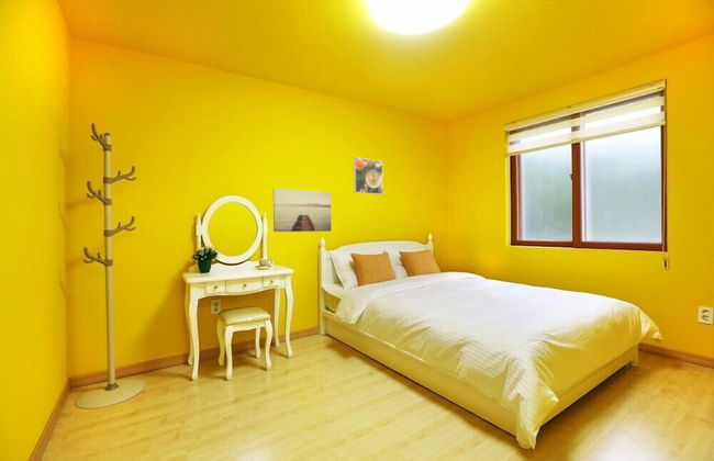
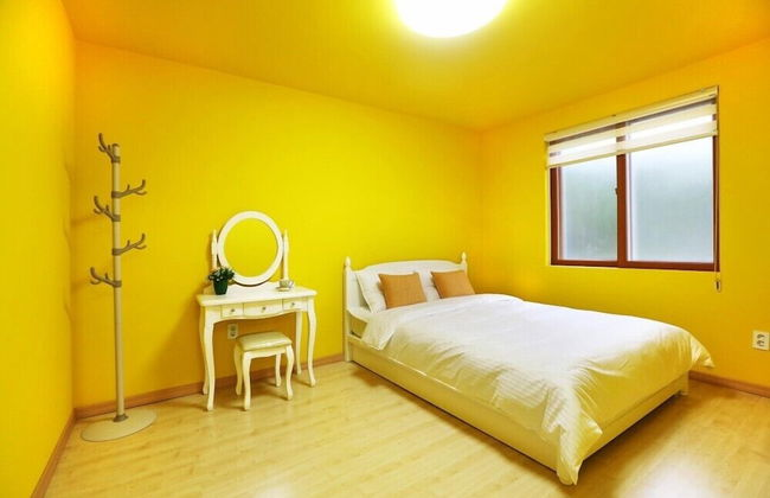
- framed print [353,157,384,195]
- wall art [272,188,333,233]
